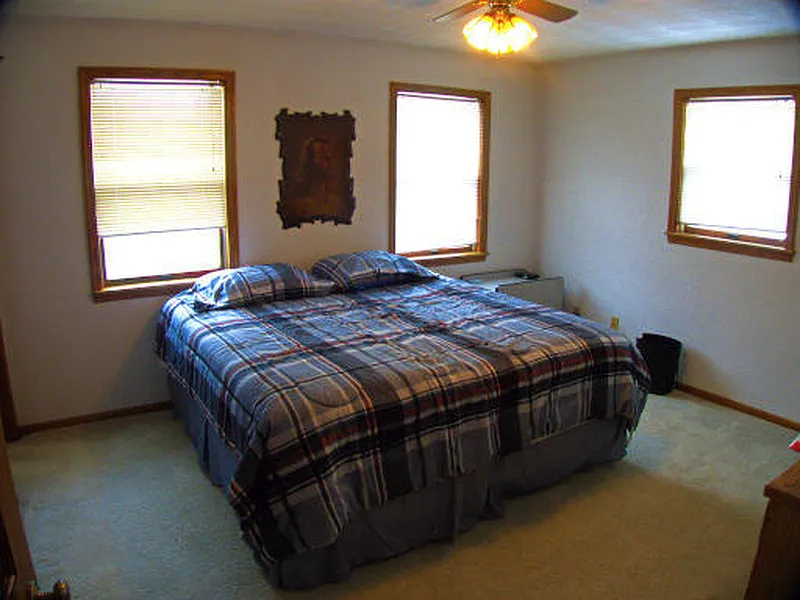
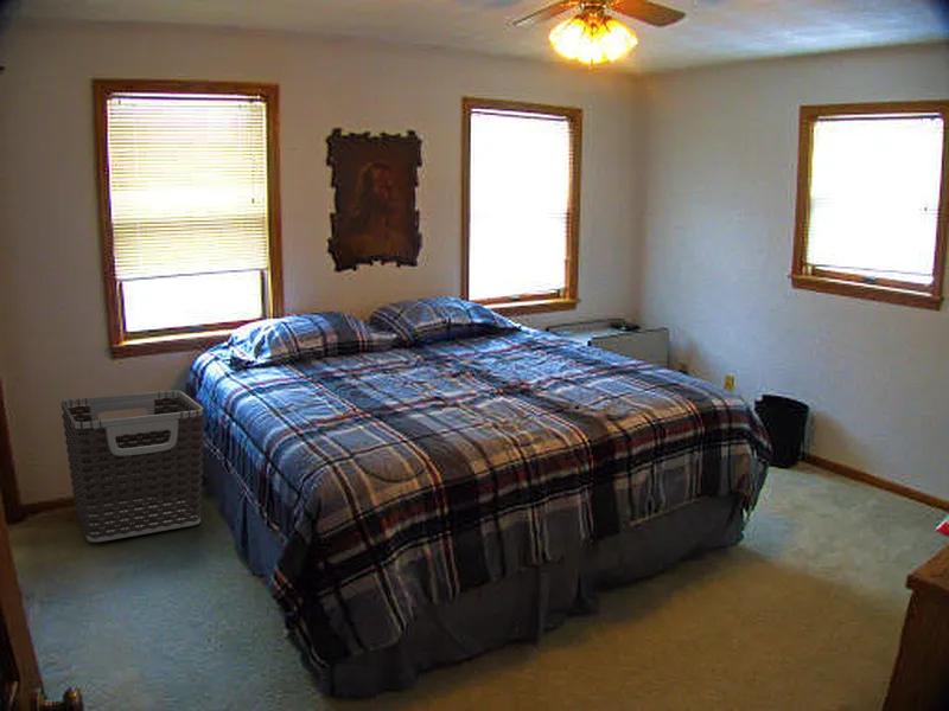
+ clothes hamper [60,389,205,543]
